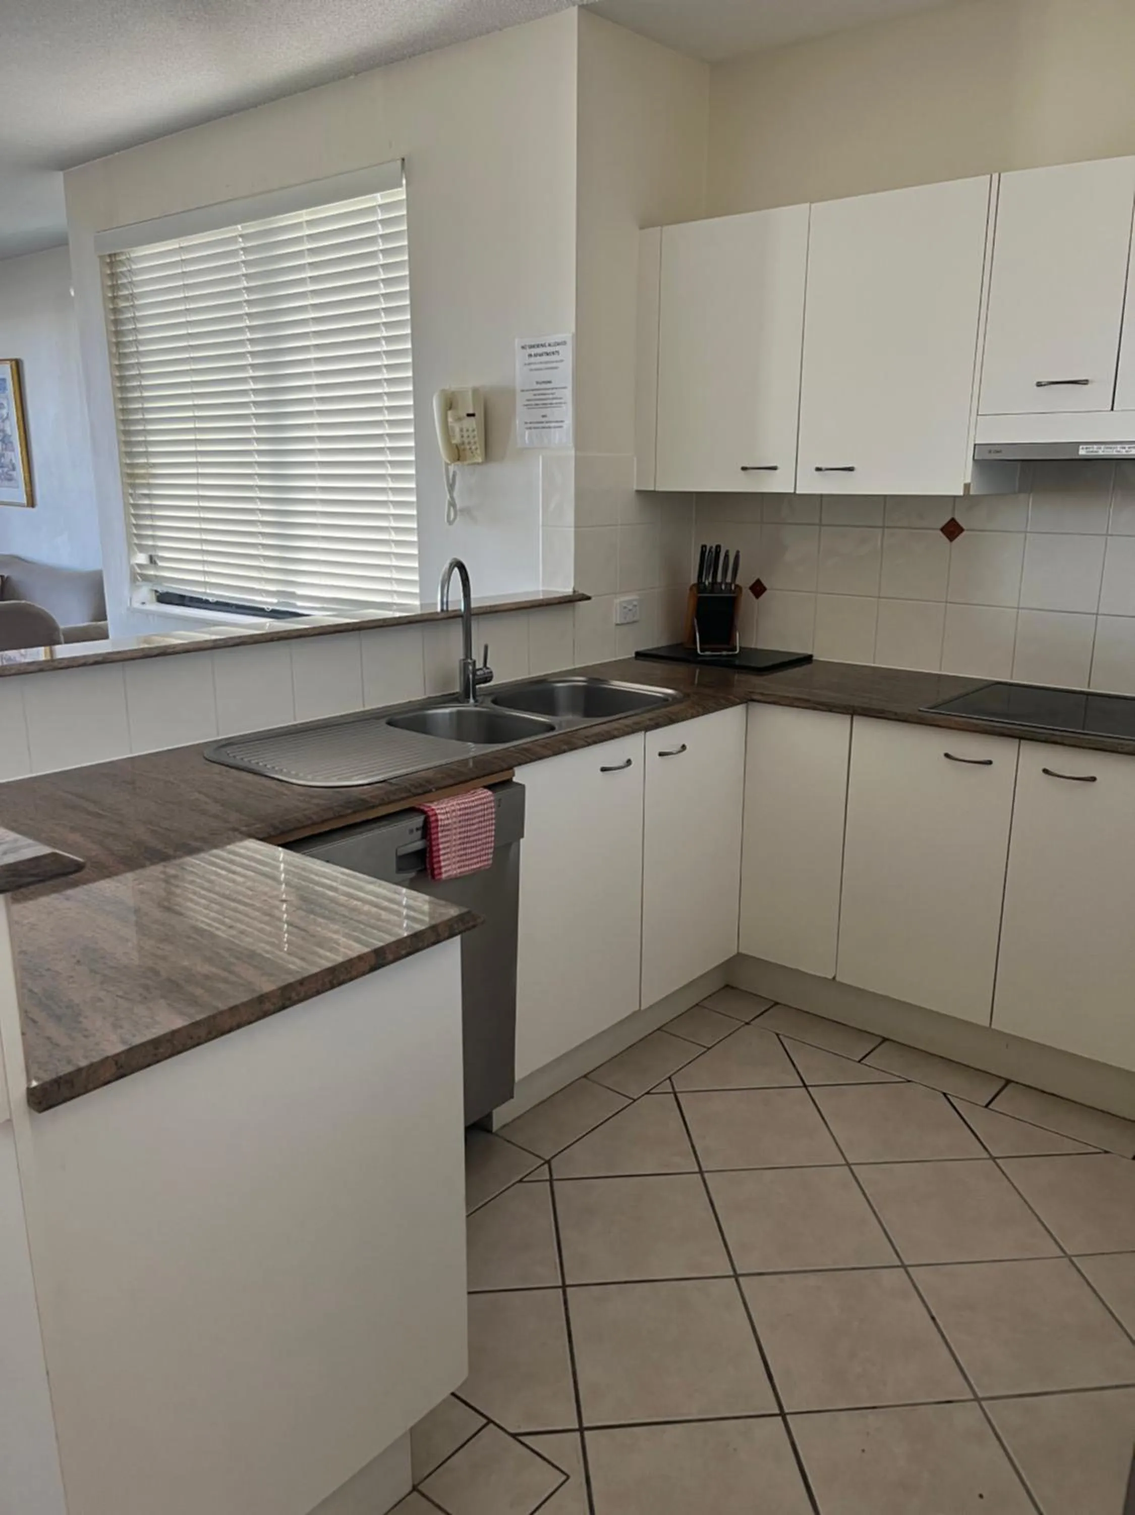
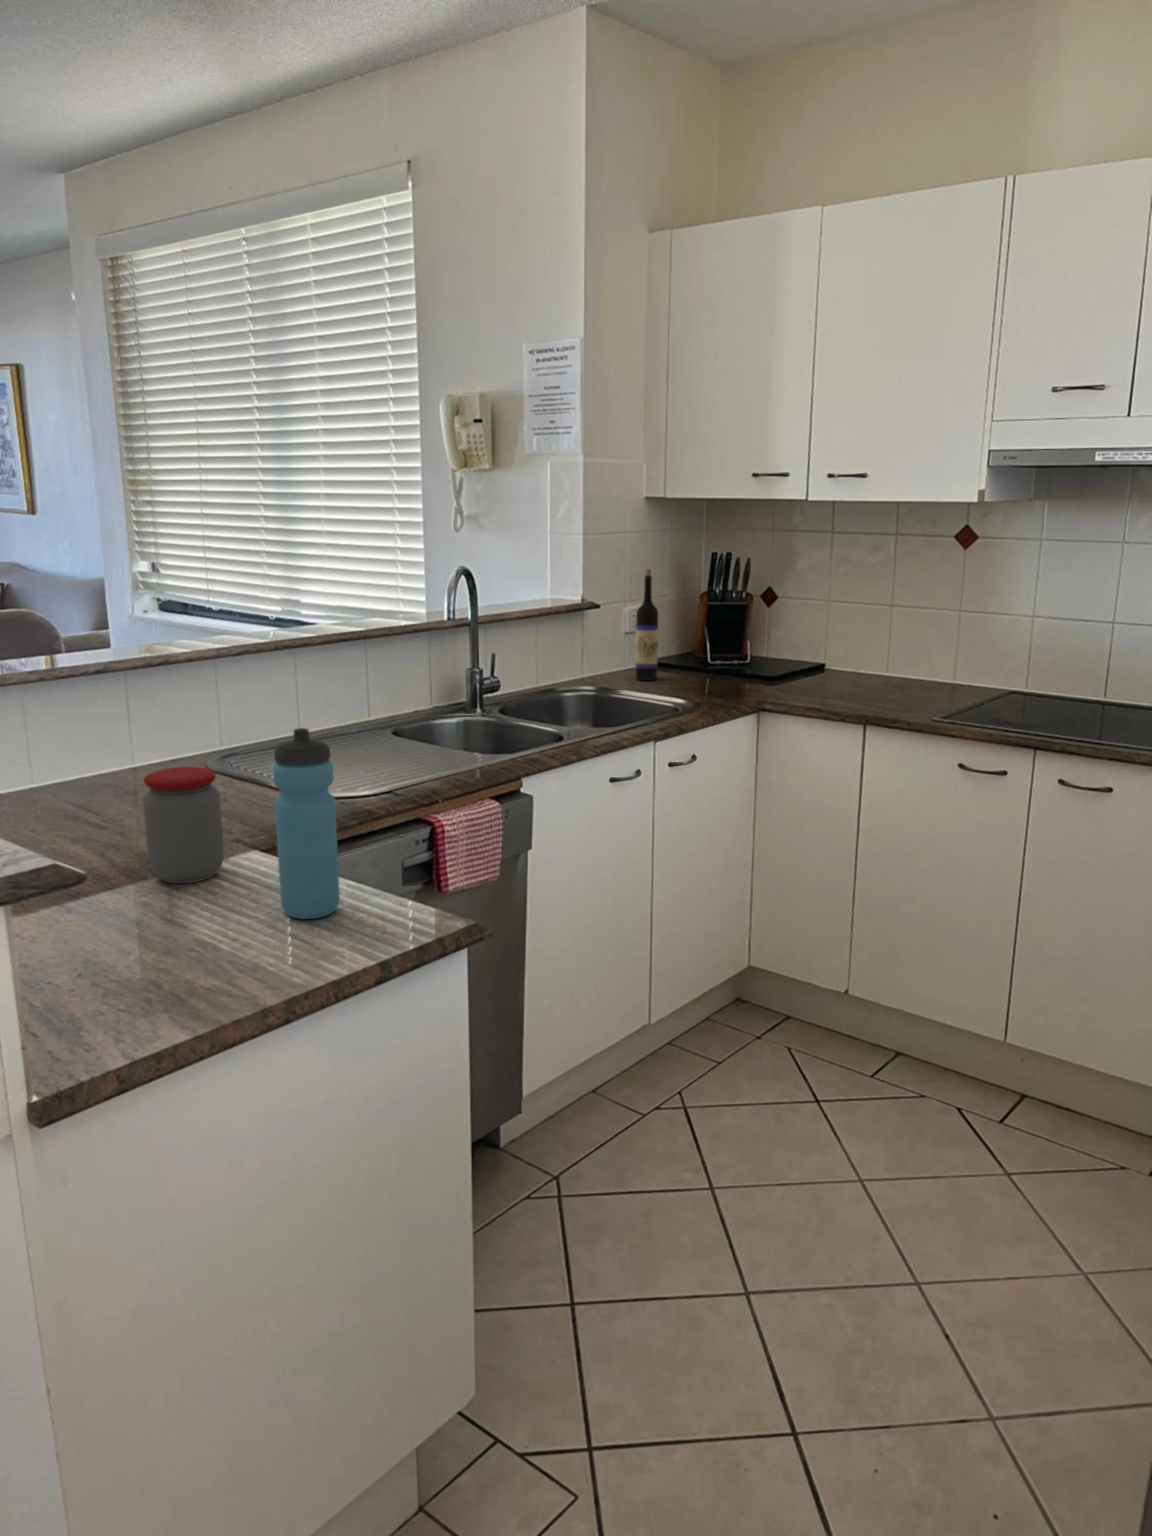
+ jar [143,766,225,884]
+ water bottle [272,728,340,919]
+ wine bottle [635,568,659,681]
